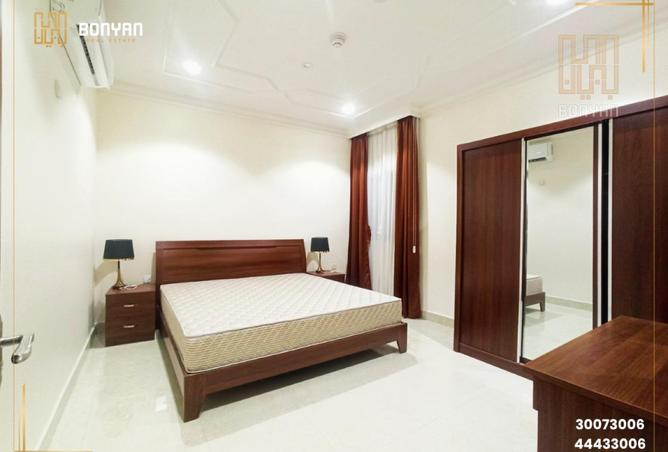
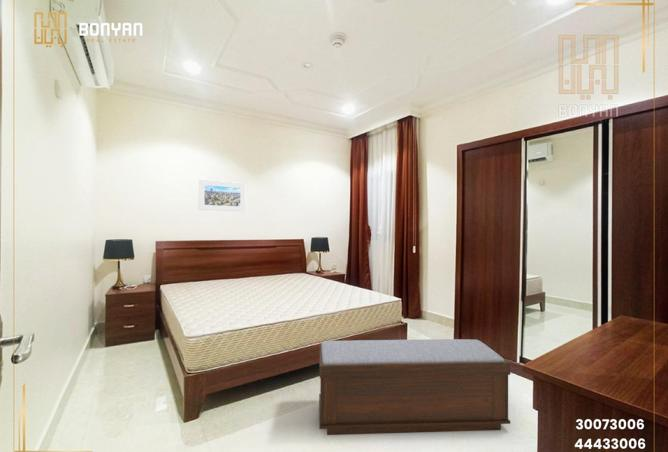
+ bench [318,338,511,436]
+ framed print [198,179,246,212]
